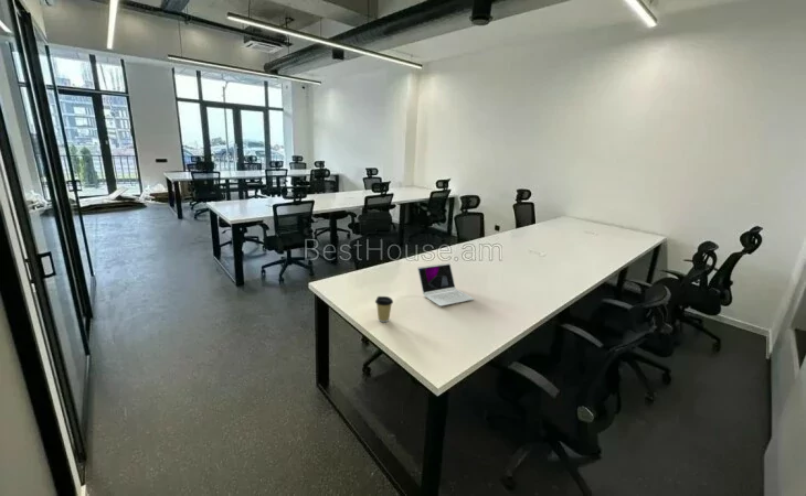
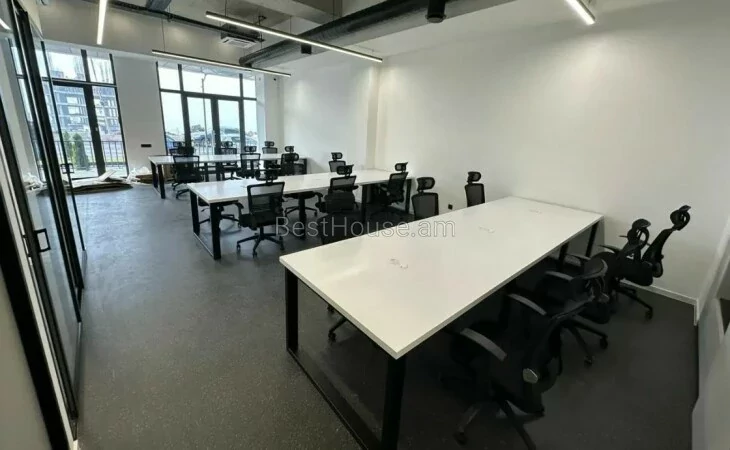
- laptop [416,262,475,308]
- coffee cup [374,295,394,323]
